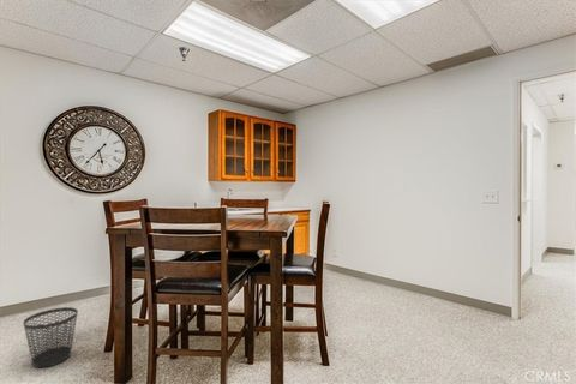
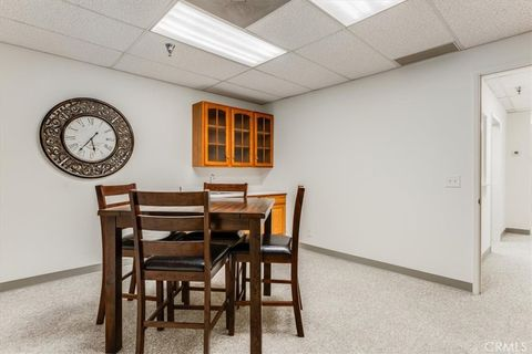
- wastebasket [22,306,79,368]
